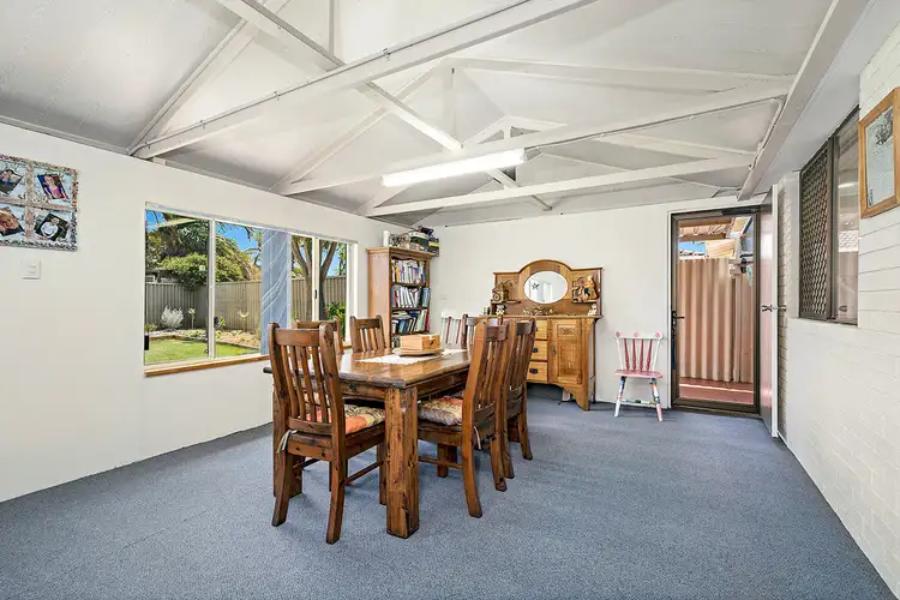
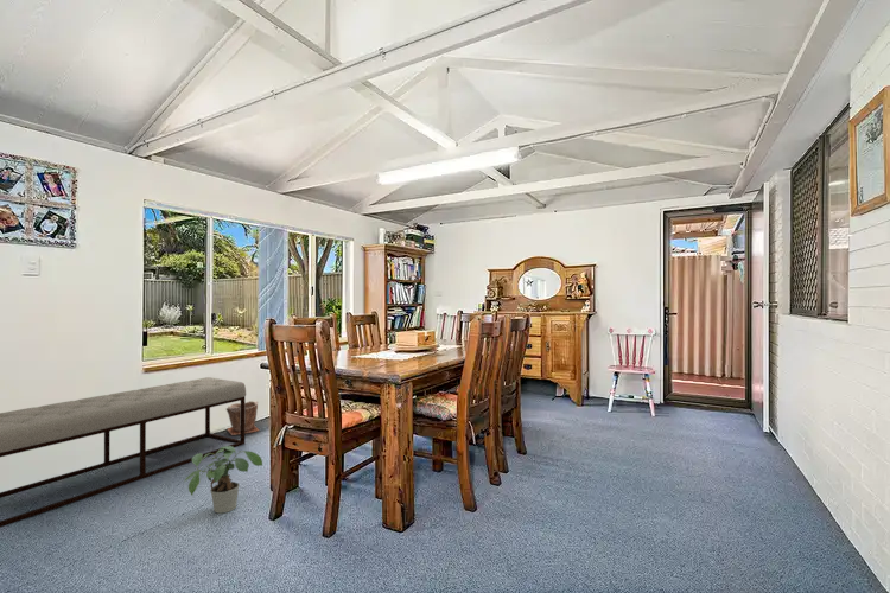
+ potted plant [183,445,263,515]
+ bench [0,376,247,528]
+ plant pot [225,400,260,436]
